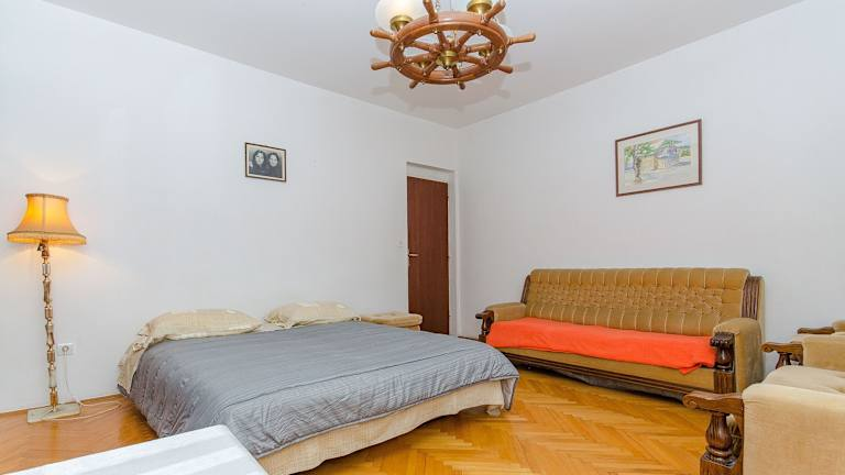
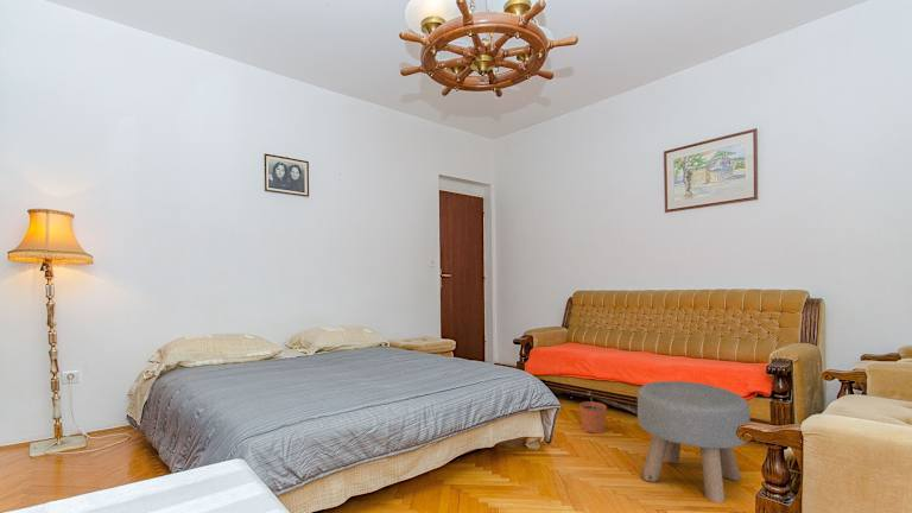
+ ottoman [636,380,750,504]
+ plant pot [578,391,608,435]
